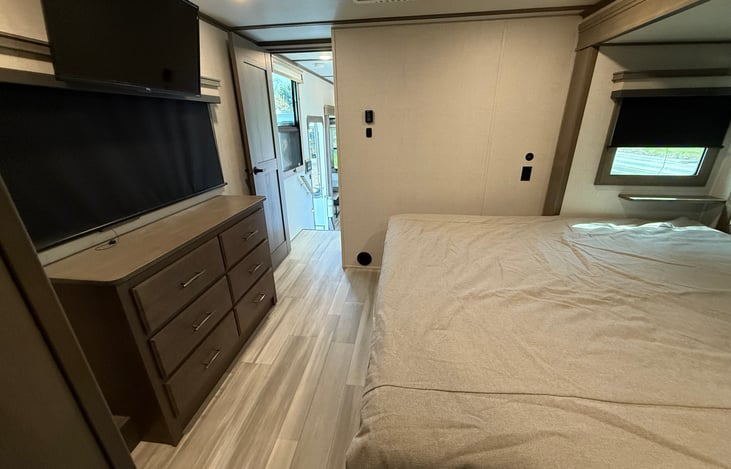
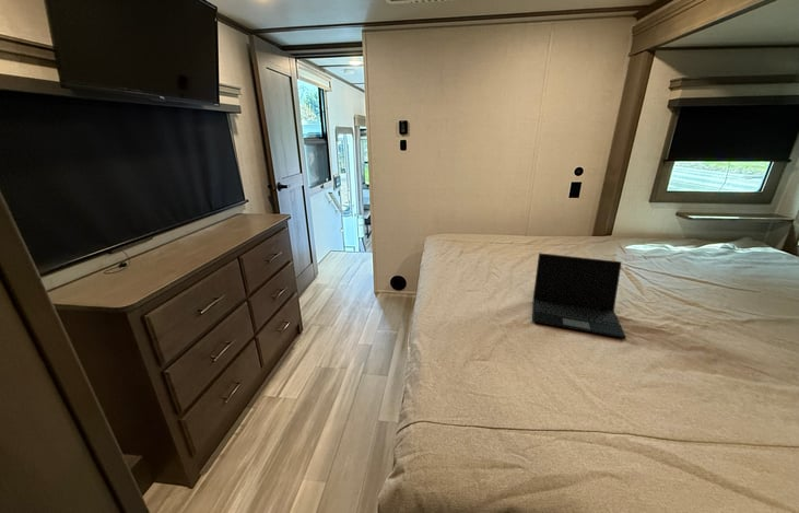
+ laptop [531,252,627,340]
